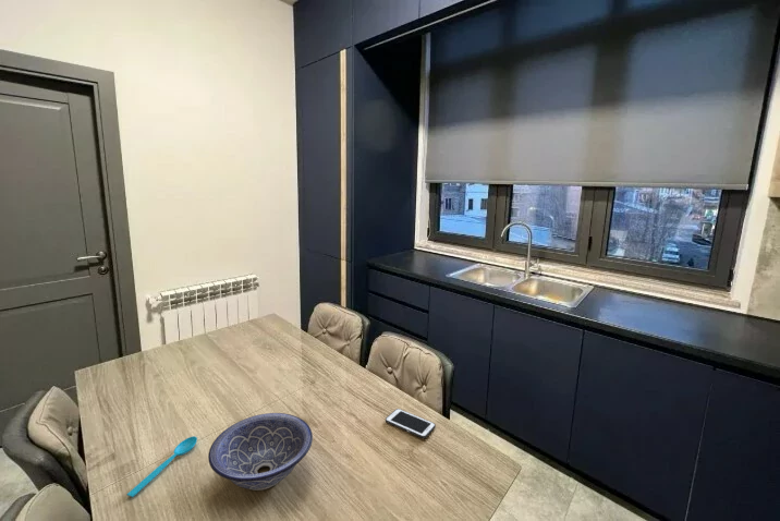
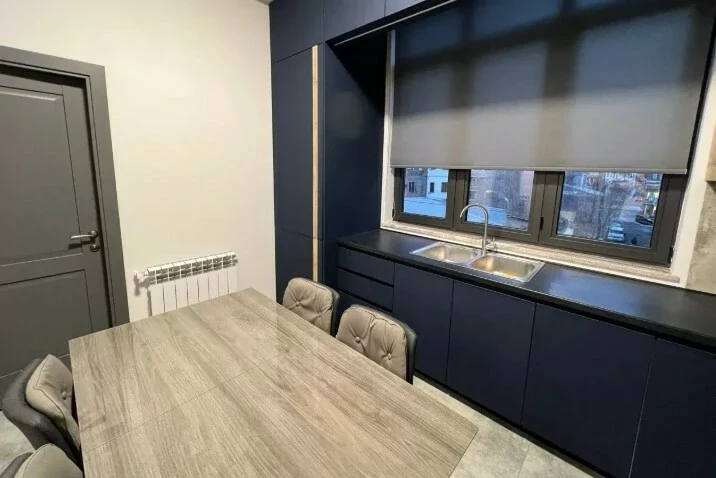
- cell phone [385,408,437,439]
- decorative bowl [207,412,314,492]
- spoon [126,435,198,498]
